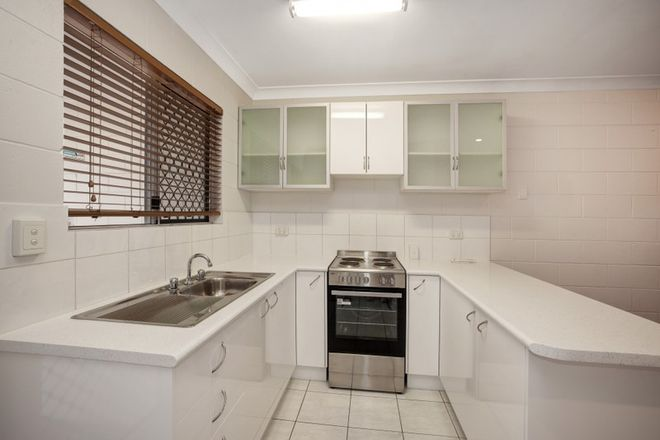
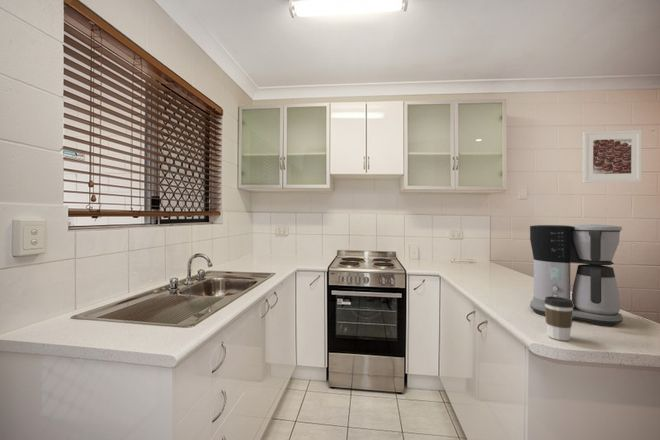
+ coffee maker [529,223,624,327]
+ coffee cup [544,296,574,342]
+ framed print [581,129,643,184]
